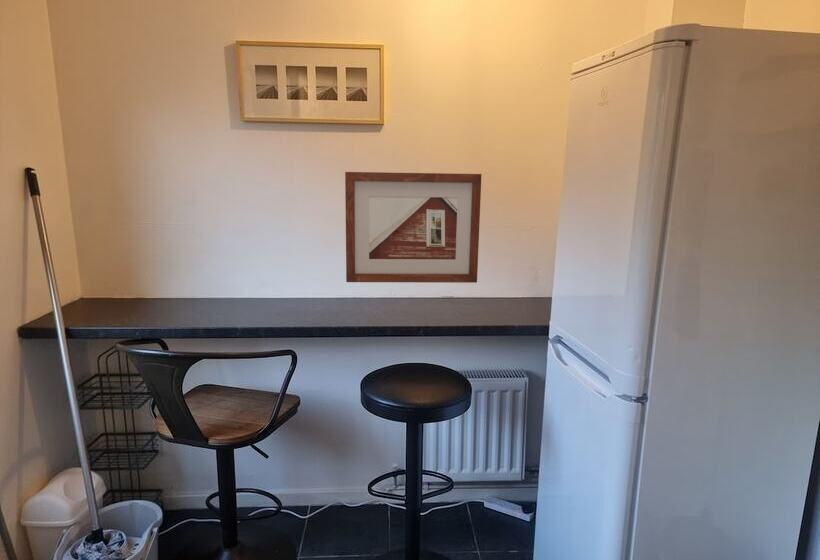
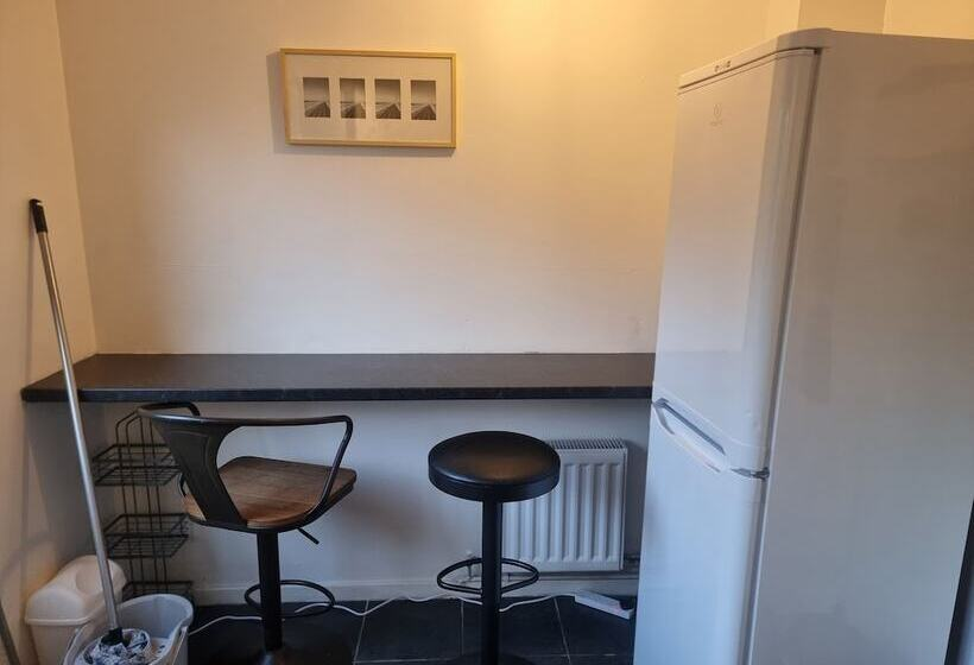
- picture frame [344,171,483,284]
